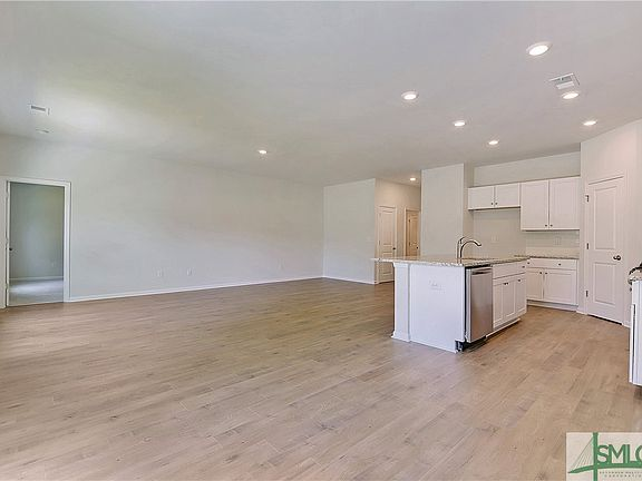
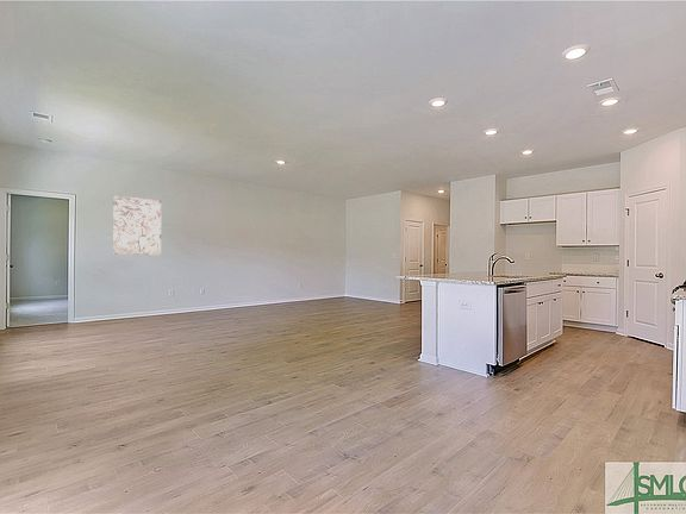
+ wall art [112,195,162,256]
